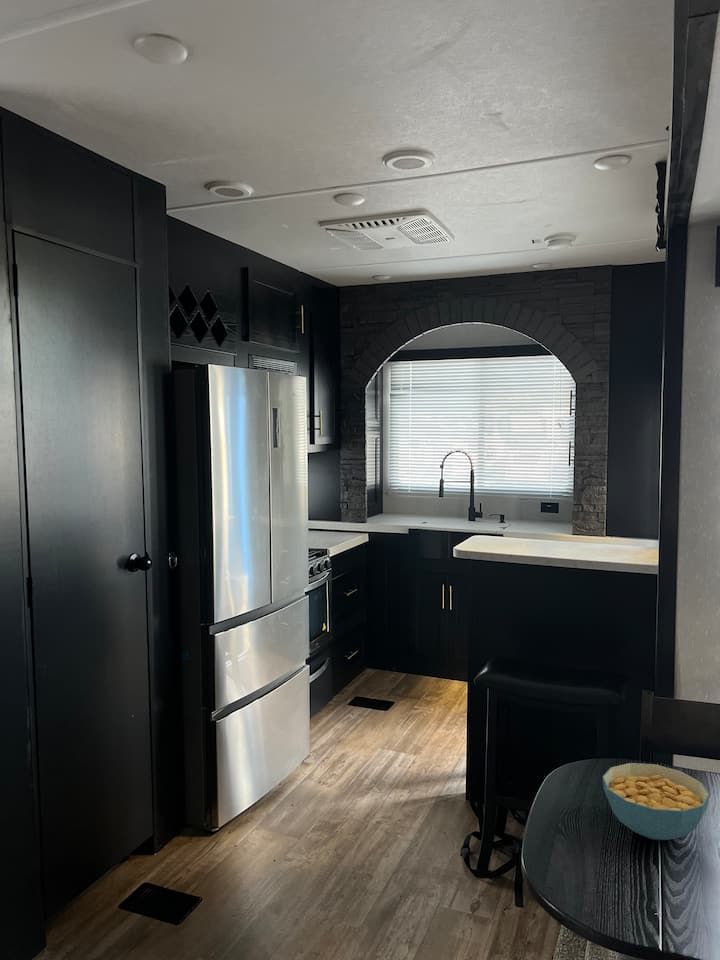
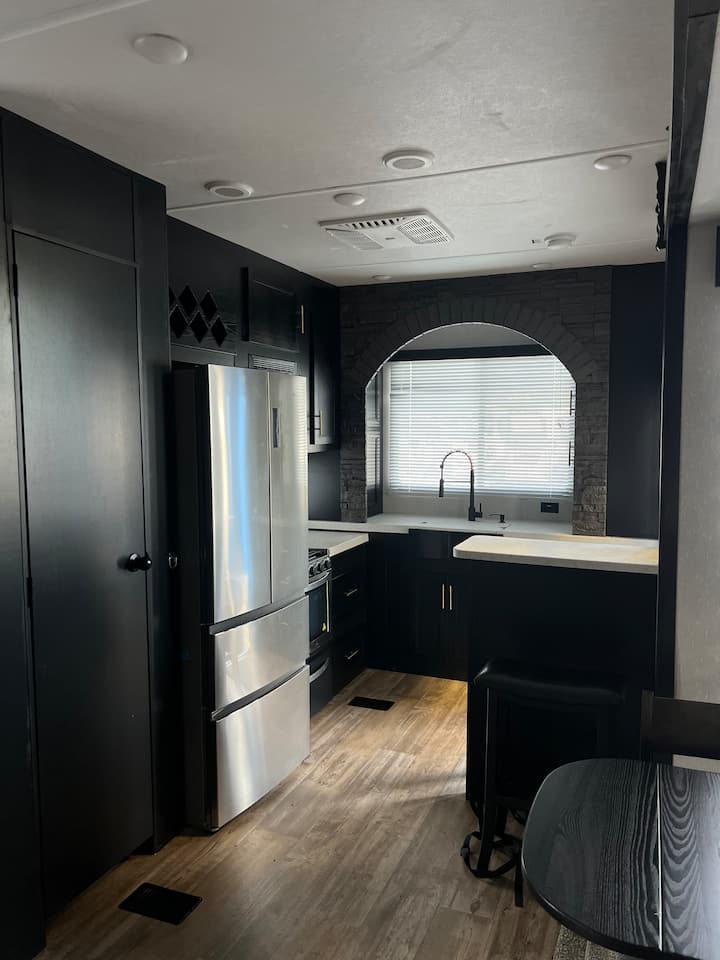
- cereal bowl [602,762,711,841]
